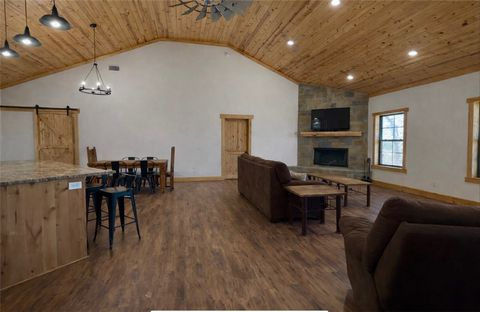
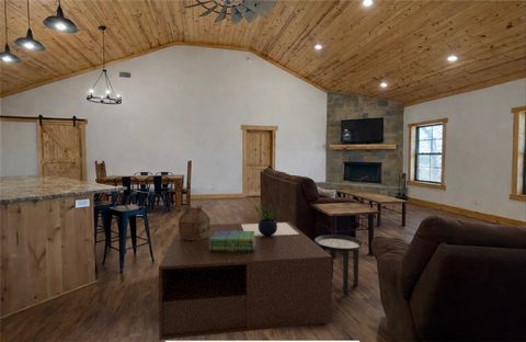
+ hut [178,204,211,241]
+ side table [313,233,365,297]
+ potted plant [253,203,282,236]
+ coffee table [158,220,333,341]
+ stack of books [209,231,255,252]
